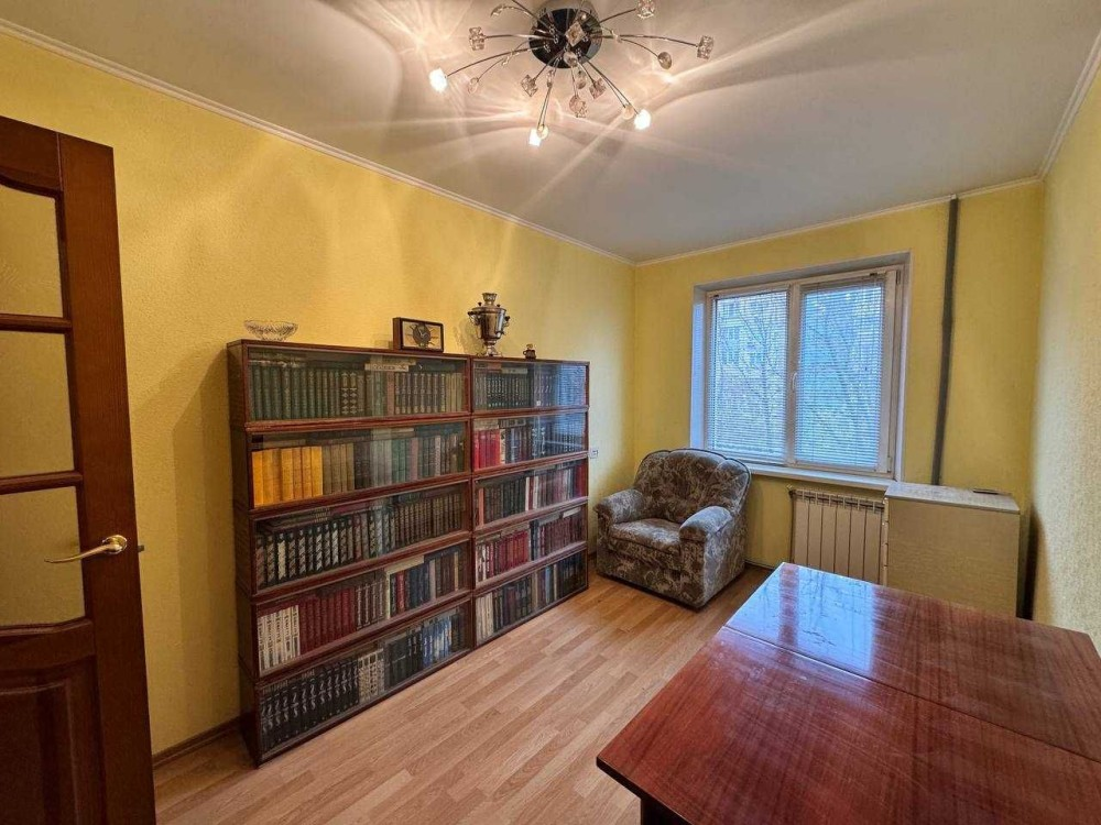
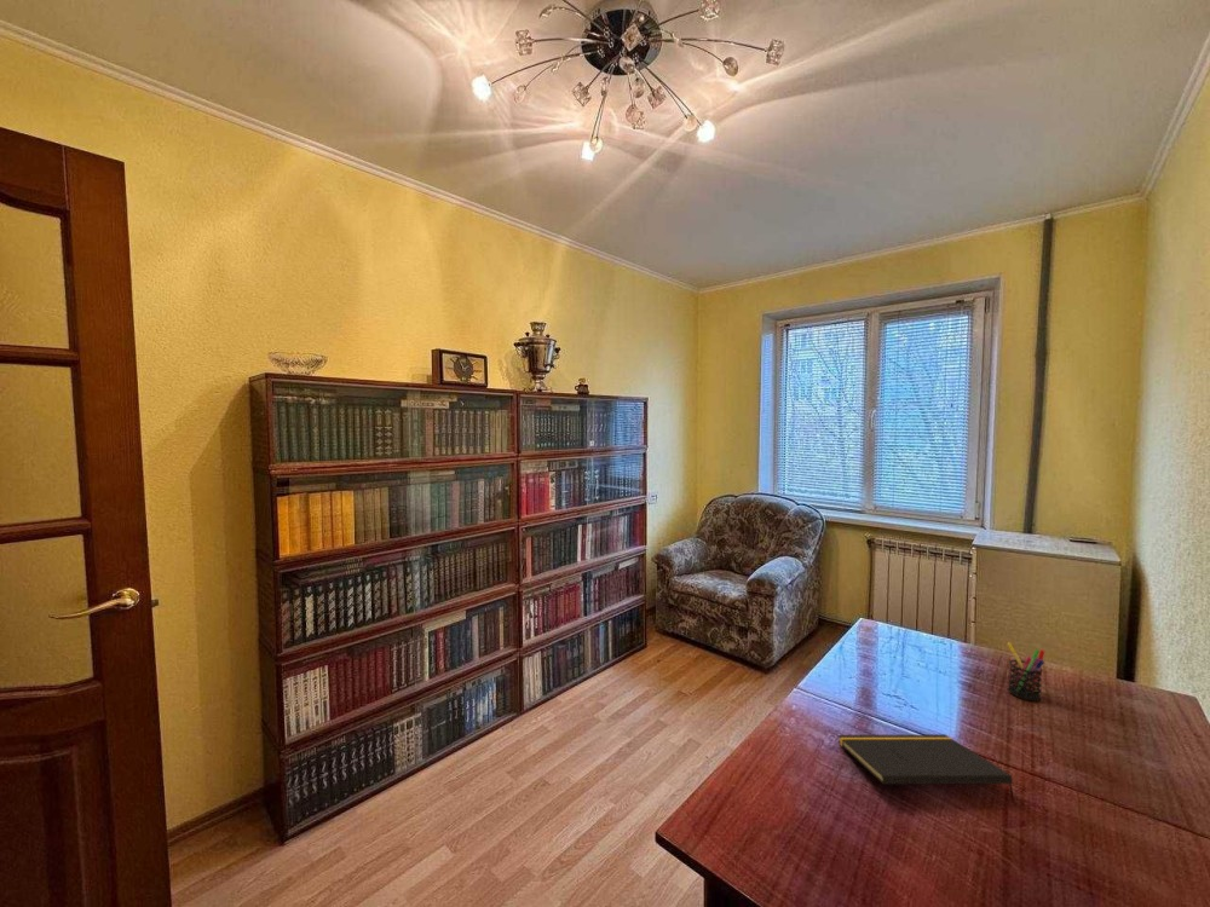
+ pen holder [1006,641,1045,703]
+ notepad [836,733,1015,801]
